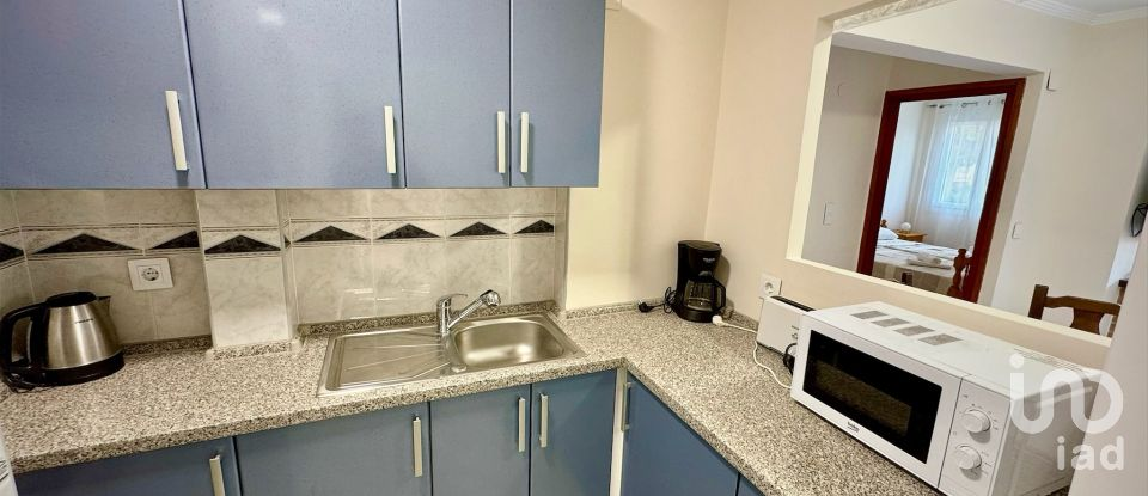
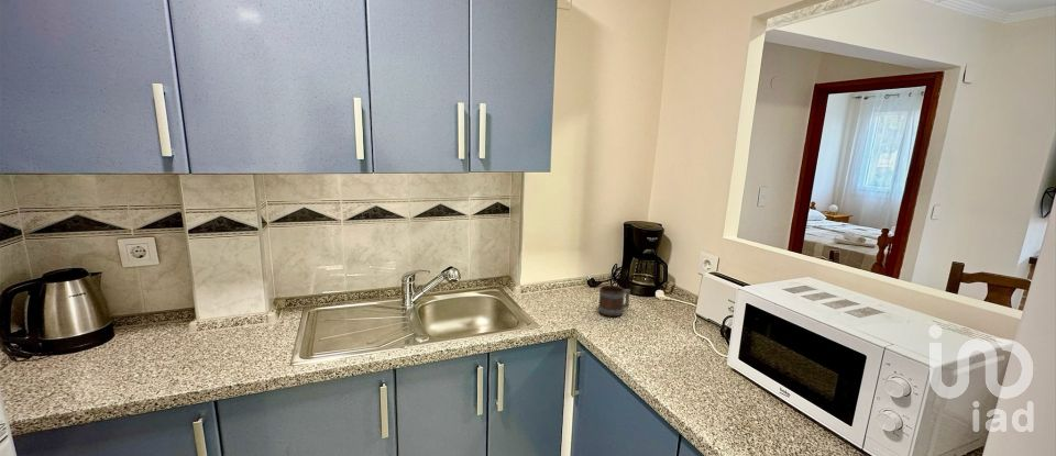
+ mug [597,285,631,318]
